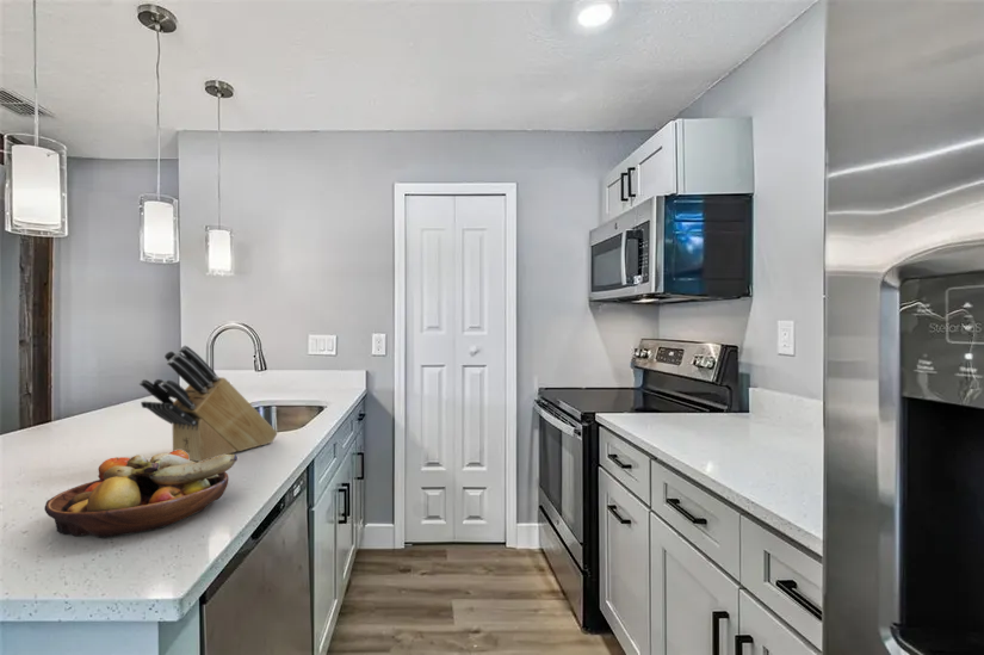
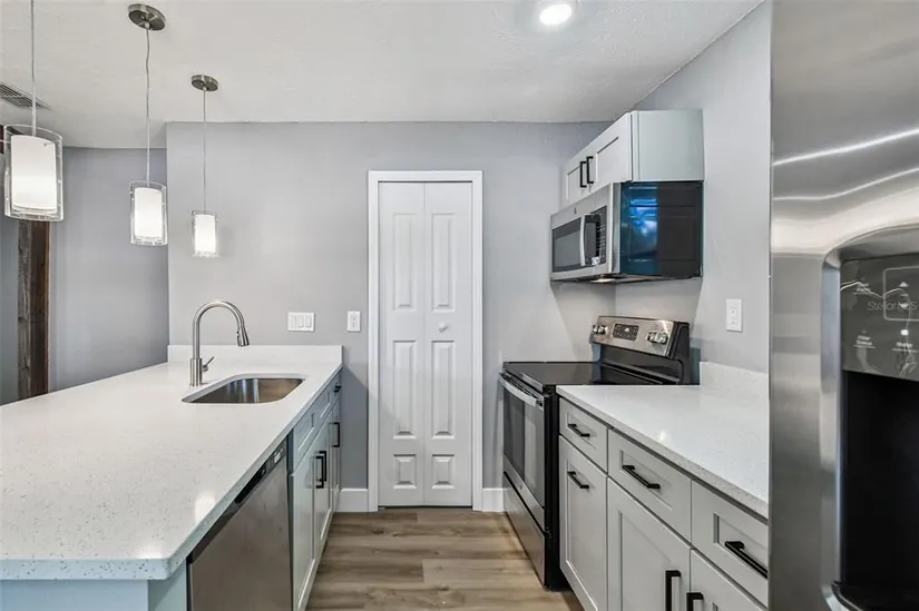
- fruit bowl [43,450,239,539]
- knife block [138,345,279,463]
